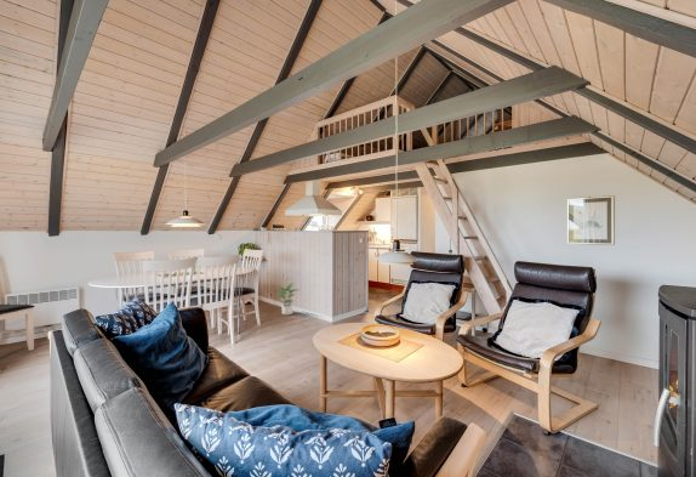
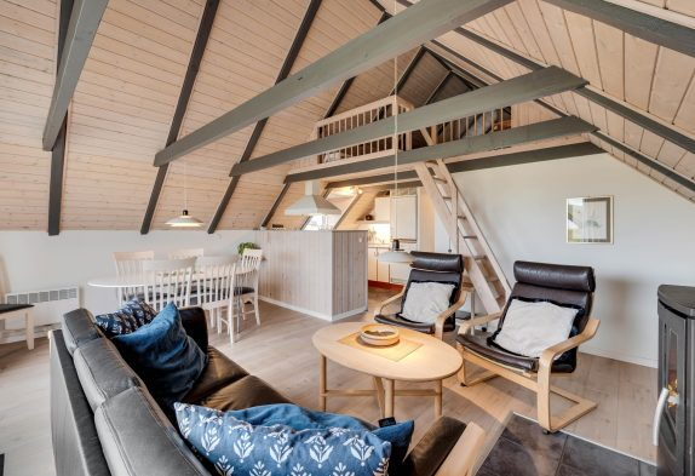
- potted plant [274,282,299,316]
